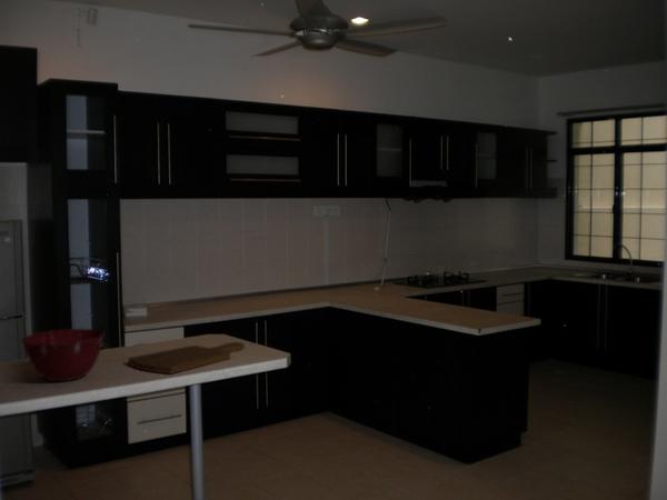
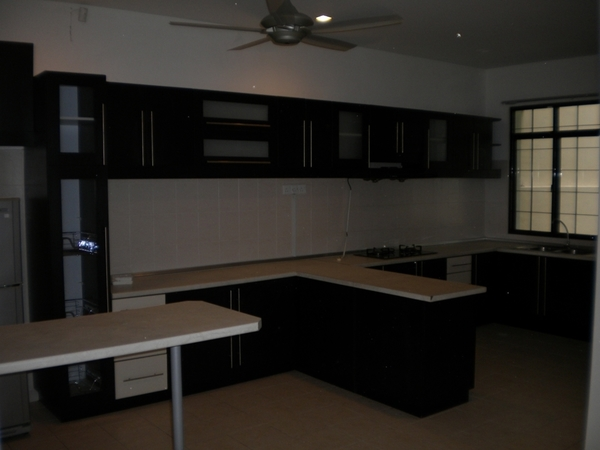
- cutting board [127,341,246,376]
- mixing bowl [20,328,107,382]
